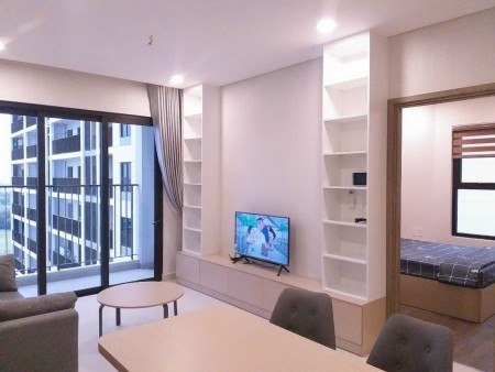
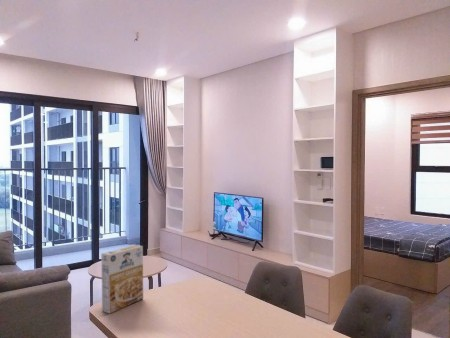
+ cereal box [100,244,144,315]
